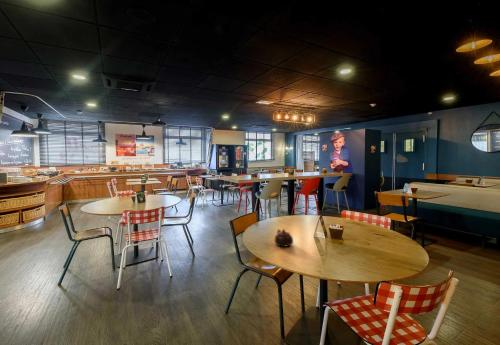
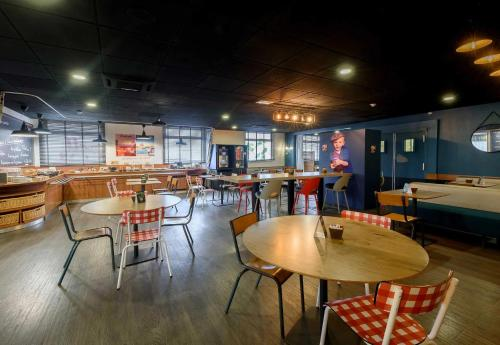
- teapot [274,228,294,248]
